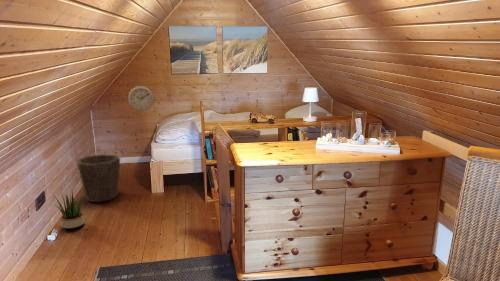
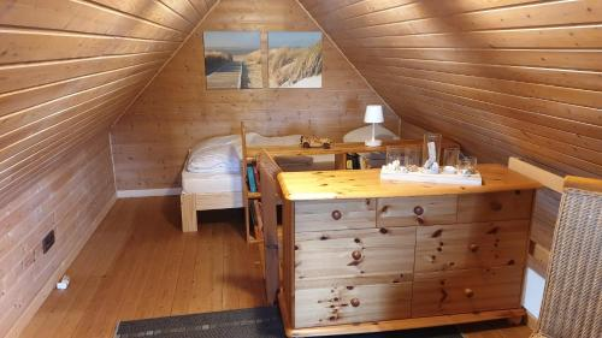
- wall clock [127,85,155,112]
- potted plant [53,190,88,230]
- waste bin [75,153,121,203]
